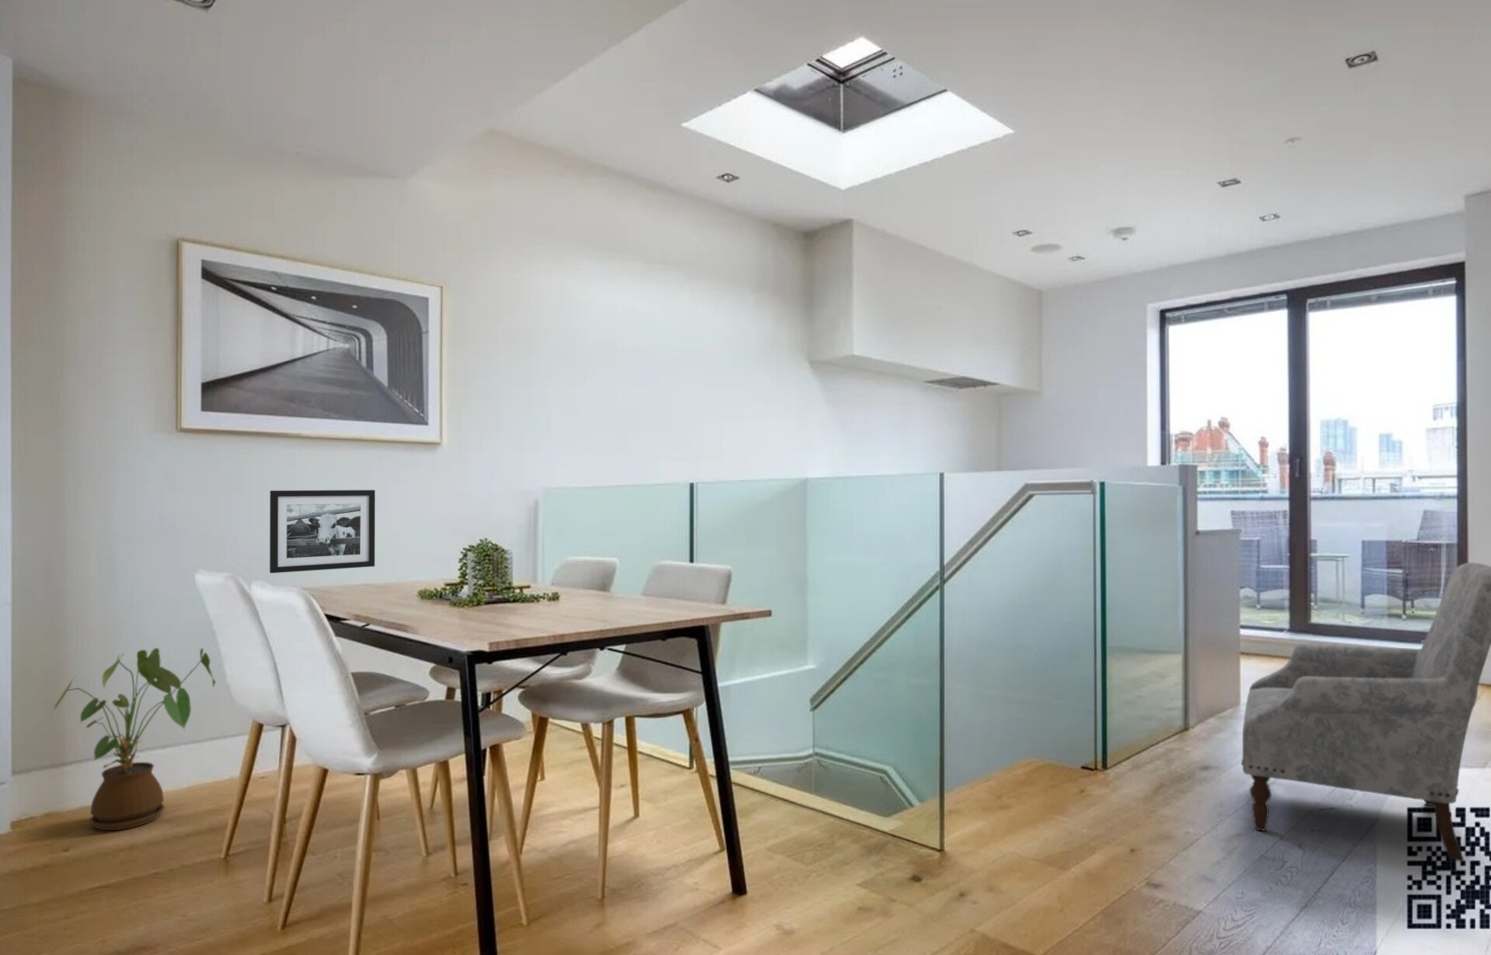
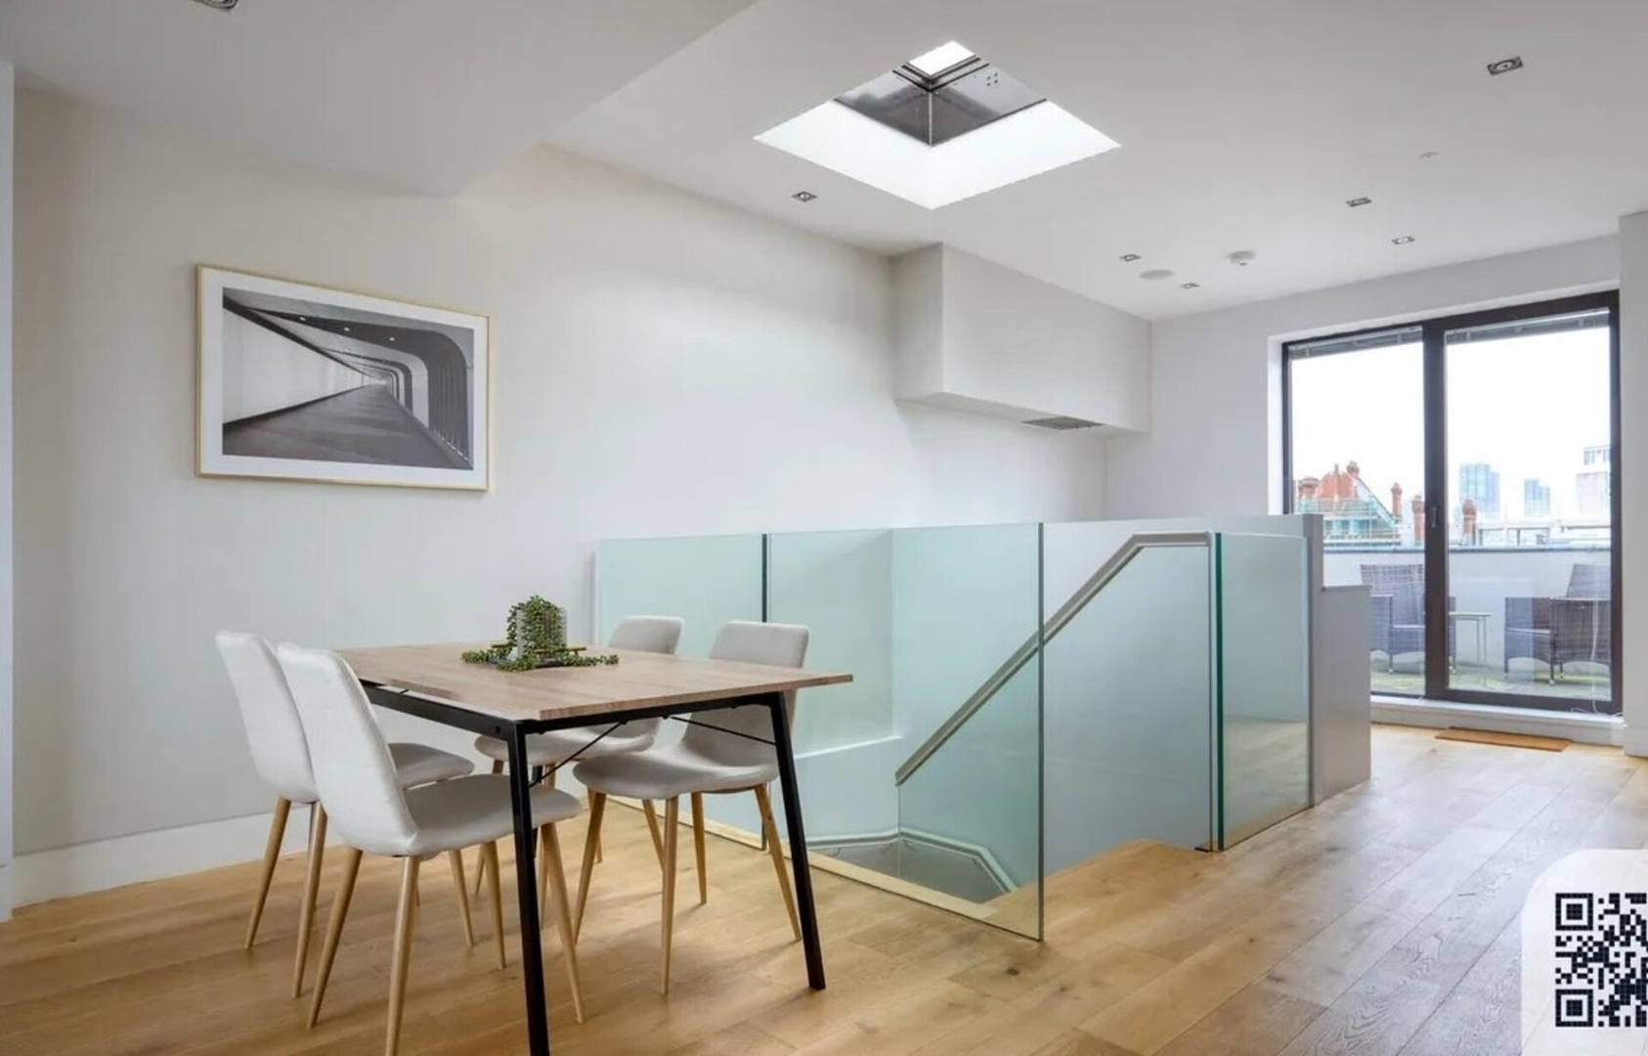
- armchair [1241,562,1491,863]
- house plant [52,648,216,831]
- picture frame [268,489,376,574]
